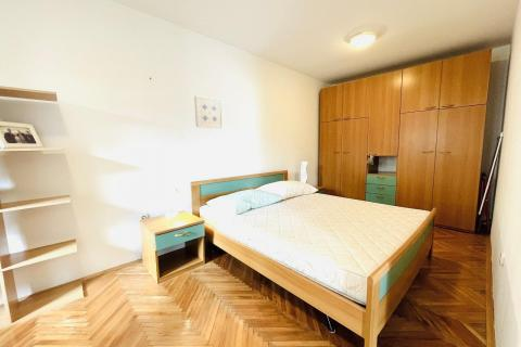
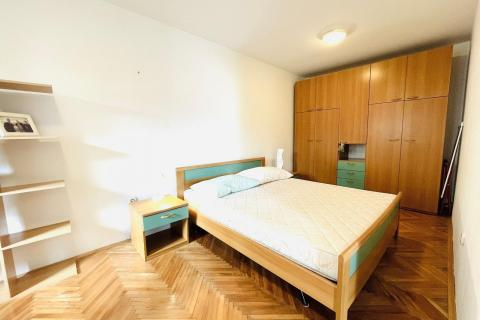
- wall art [193,94,224,129]
